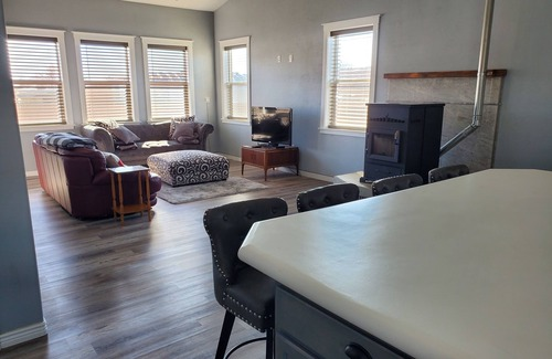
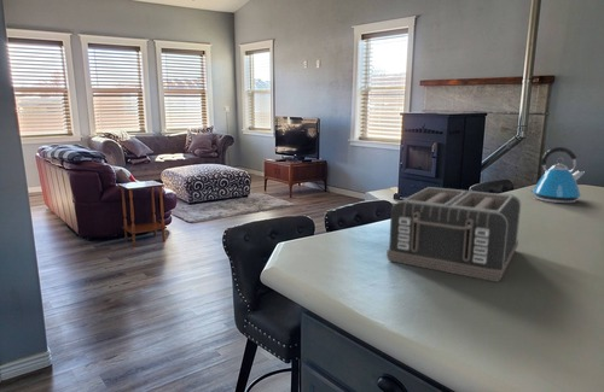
+ toaster [385,186,522,283]
+ kettle [528,146,585,204]
